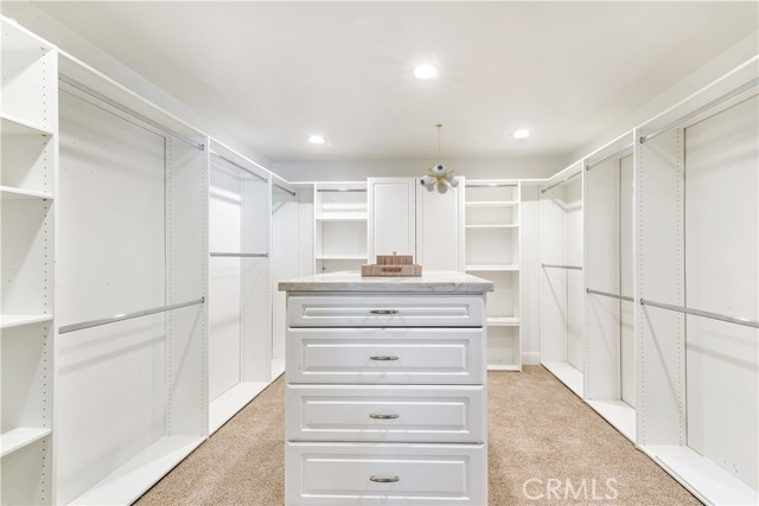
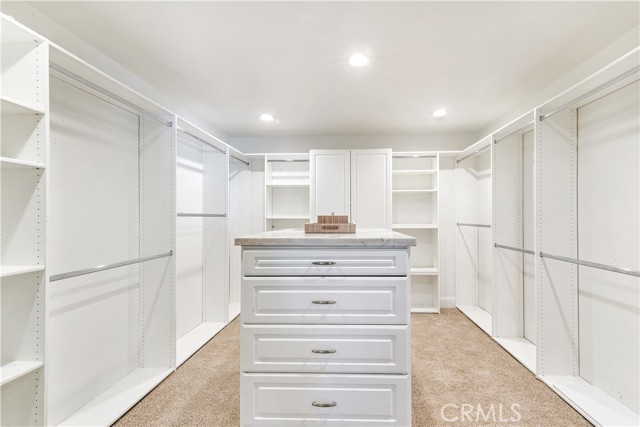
- chandelier [419,123,461,196]
